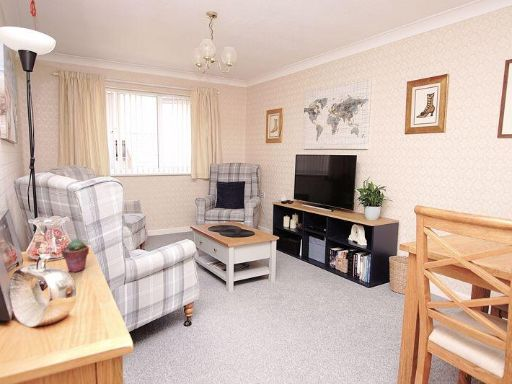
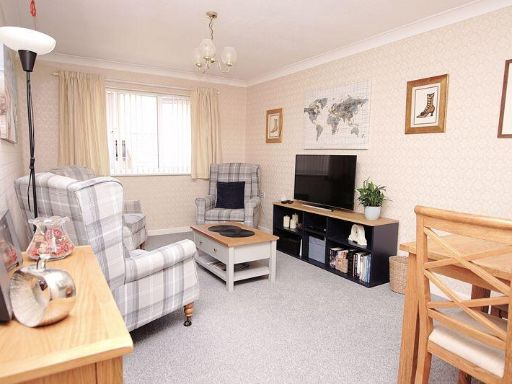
- potted succulent [60,238,90,273]
